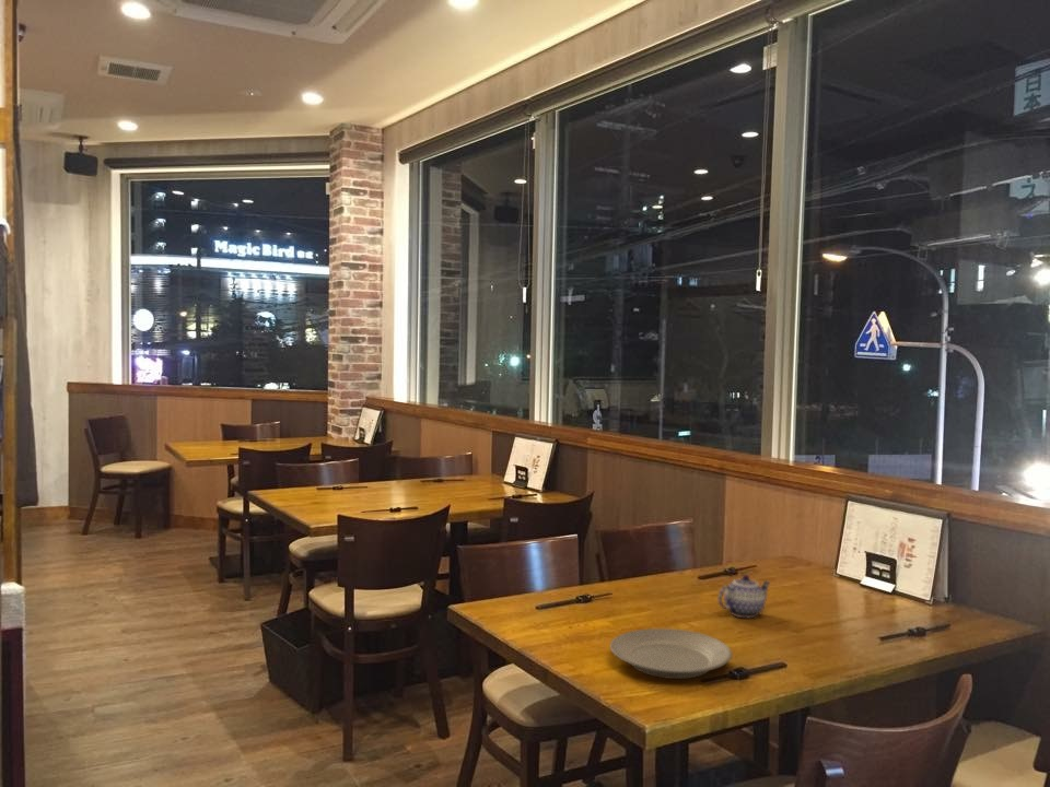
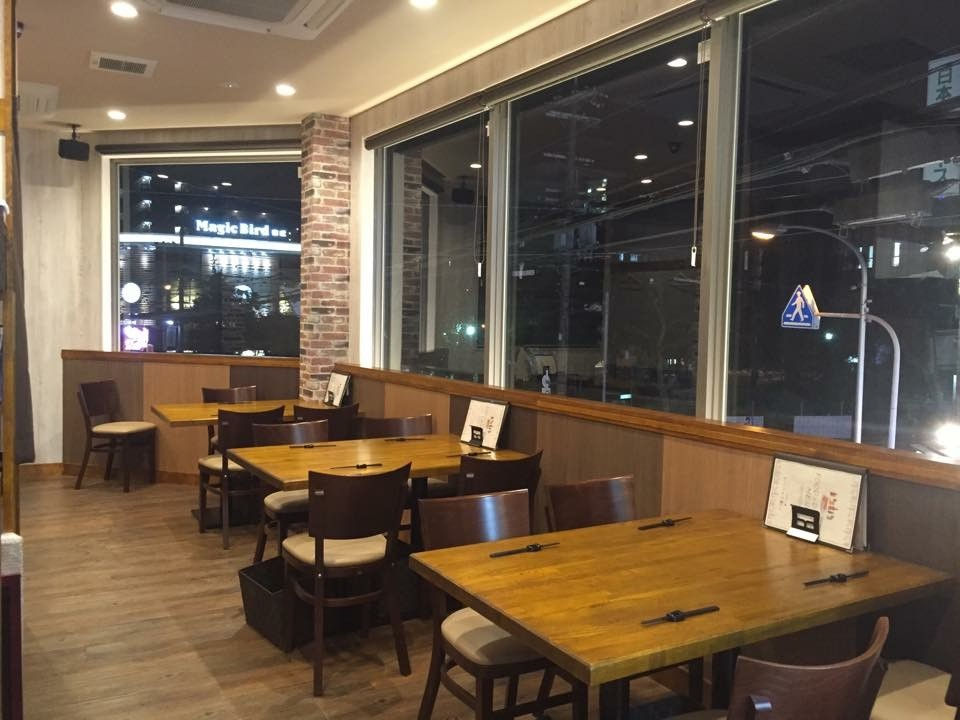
- plate [609,627,733,680]
- teapot [718,574,772,619]
